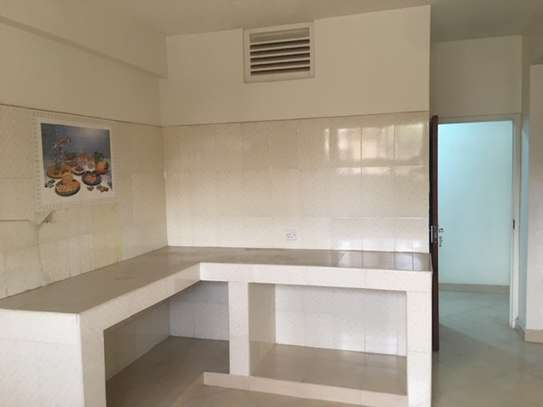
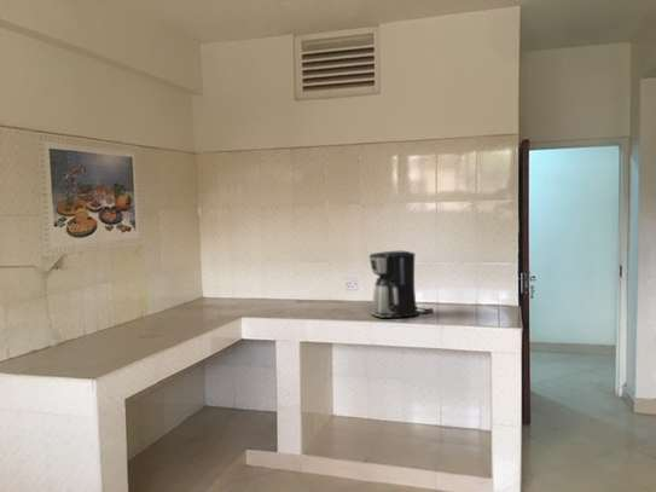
+ coffee maker [368,250,434,319]
